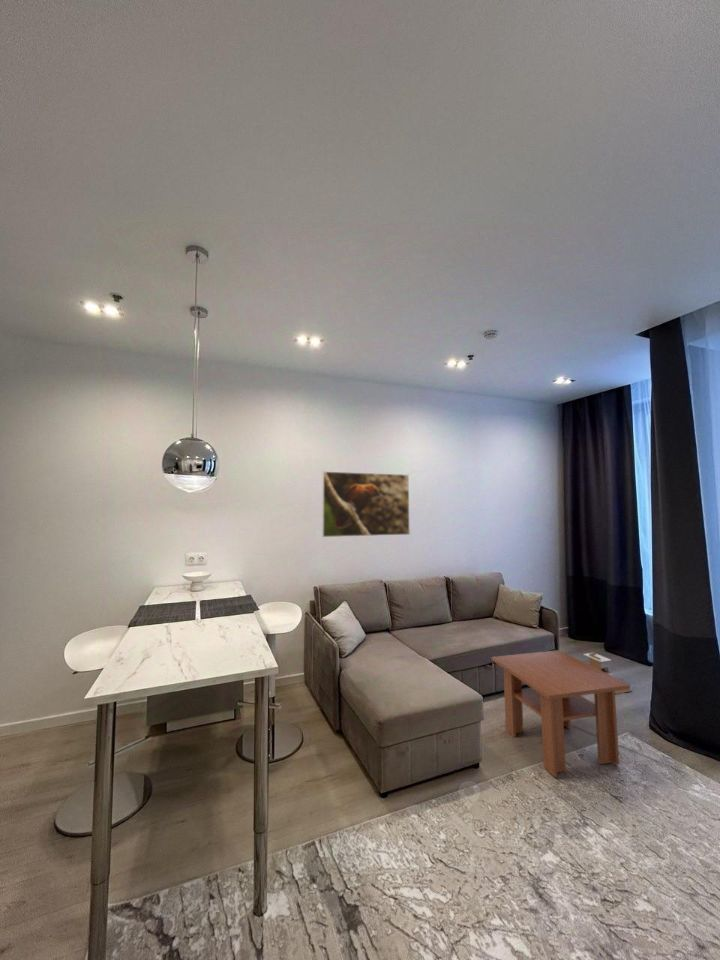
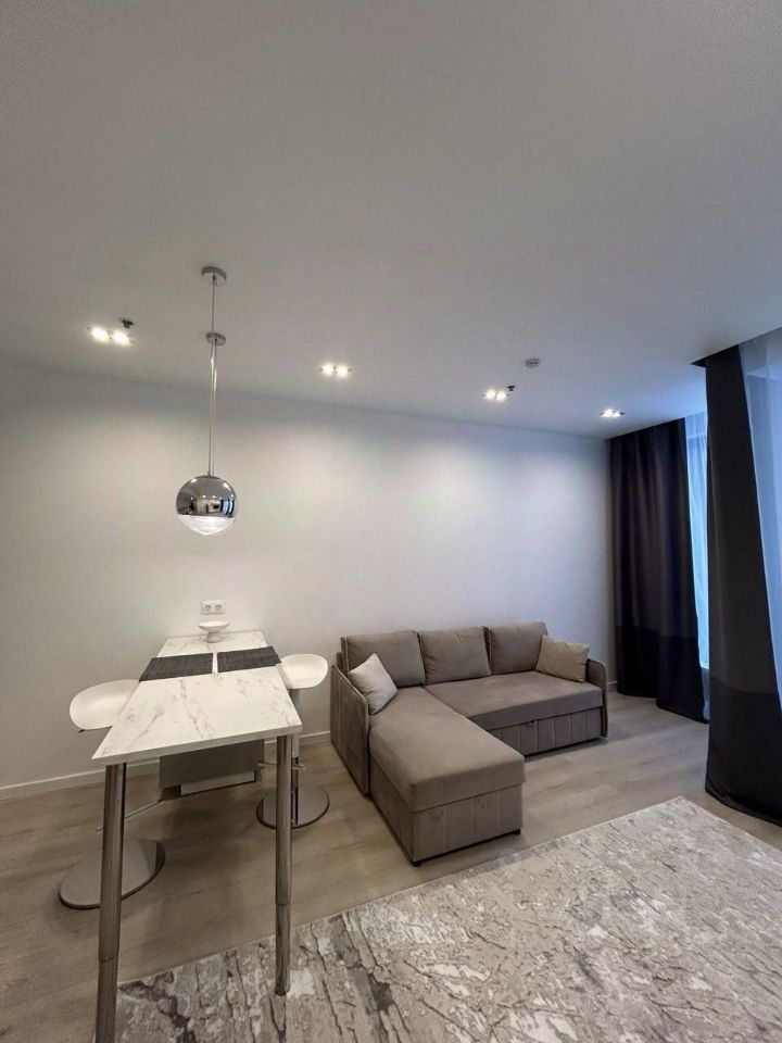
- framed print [321,470,411,538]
- coffee table [491,649,631,778]
- side table [583,652,633,695]
